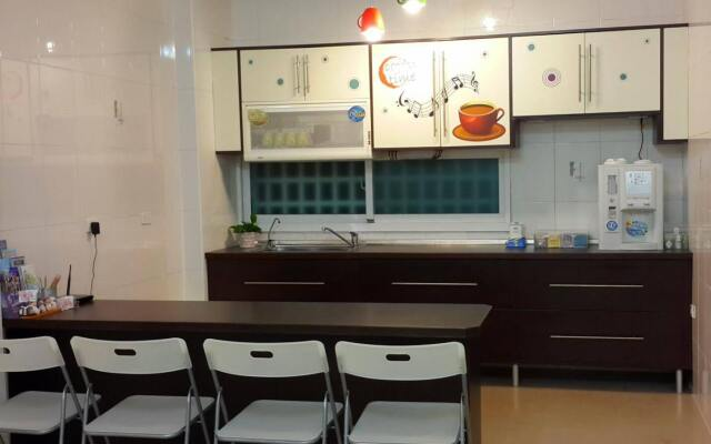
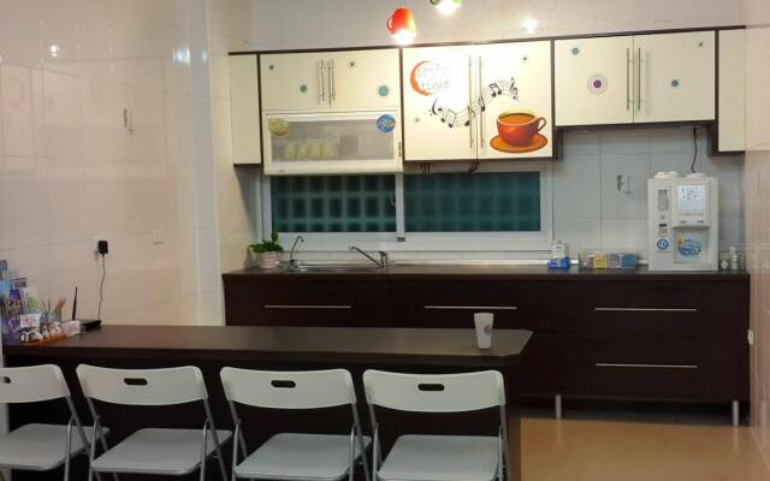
+ cup [473,311,494,350]
